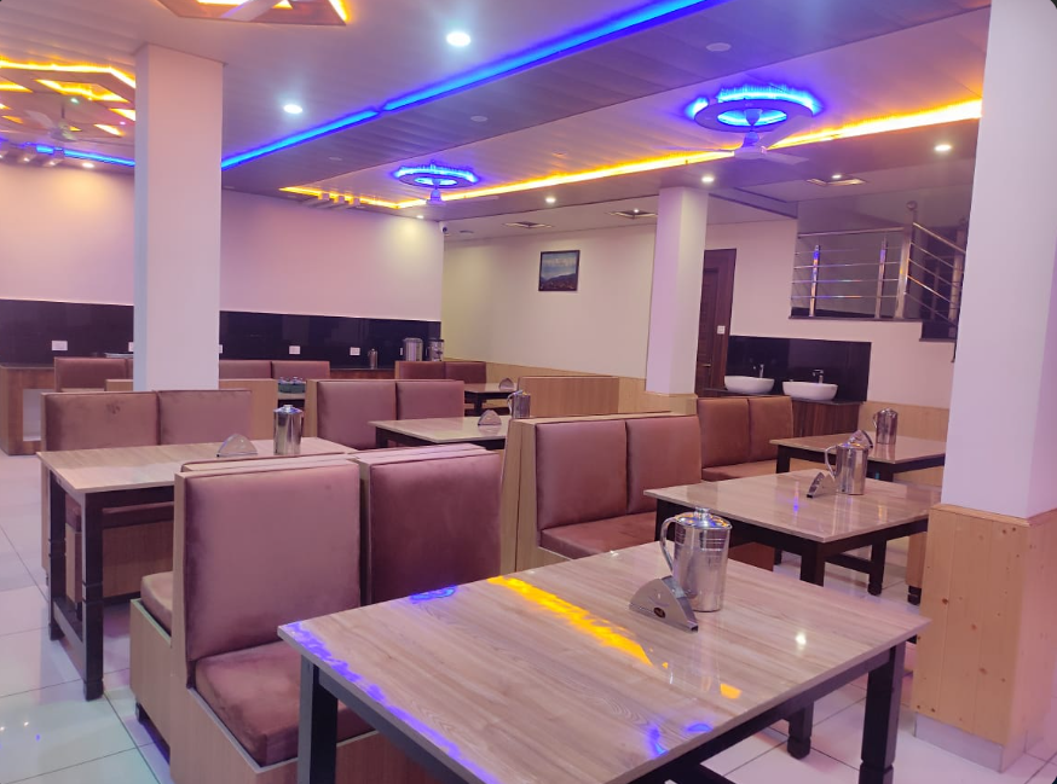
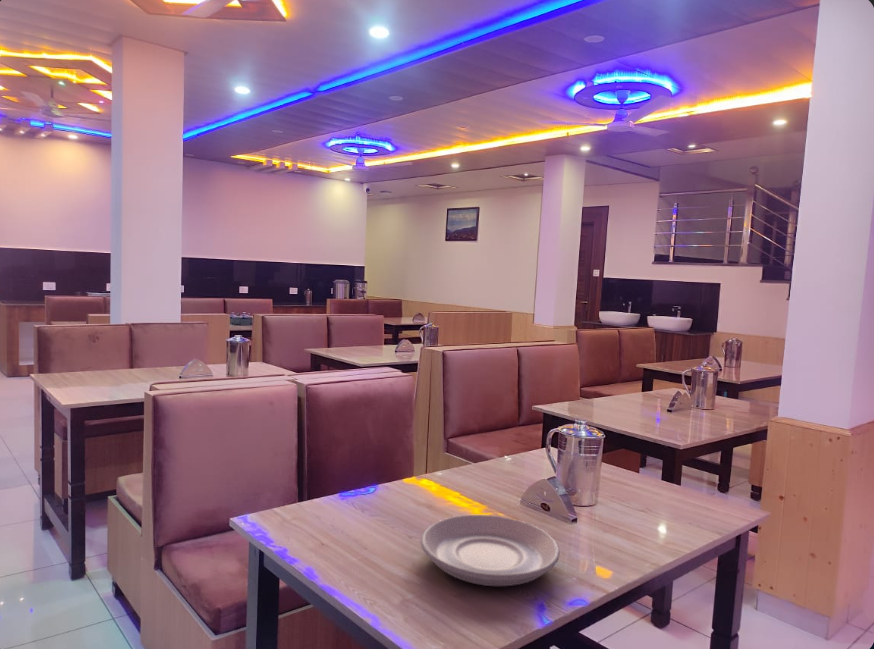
+ plate [420,514,561,587]
